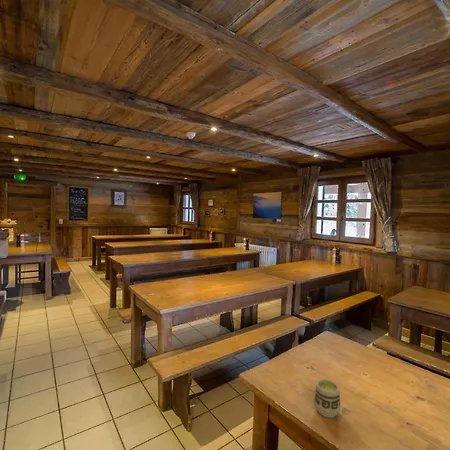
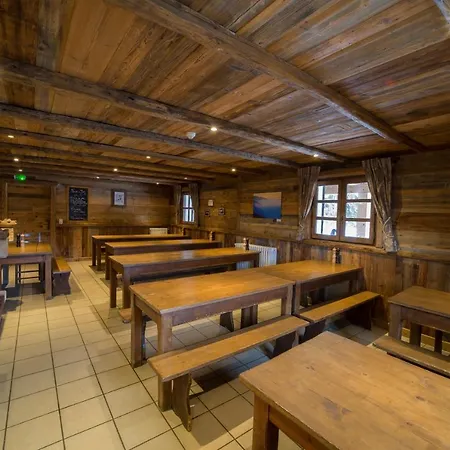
- cup [313,378,341,419]
